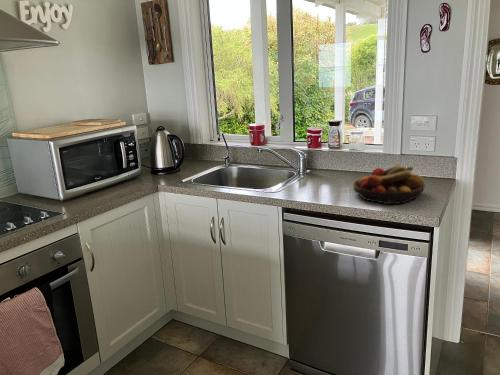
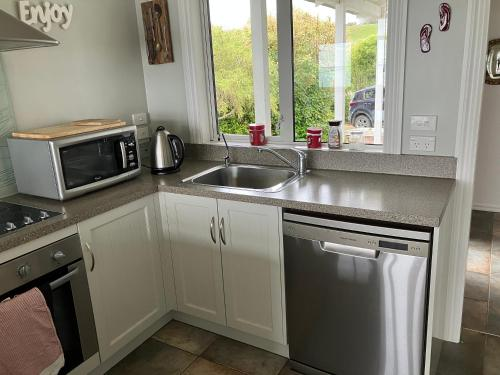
- fruit bowl [352,162,426,205]
